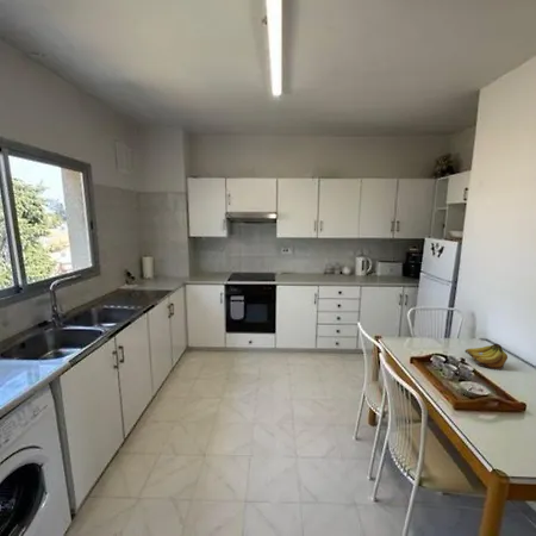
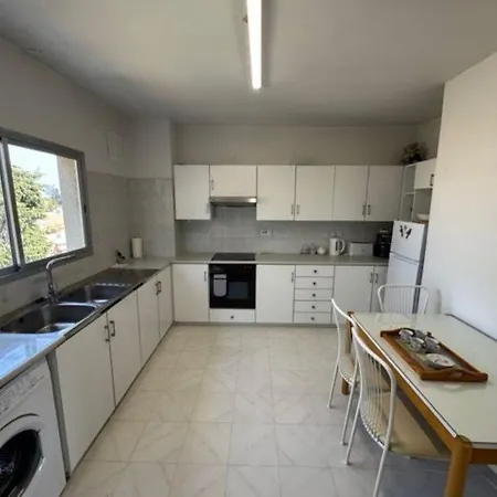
- fruit [465,343,509,370]
